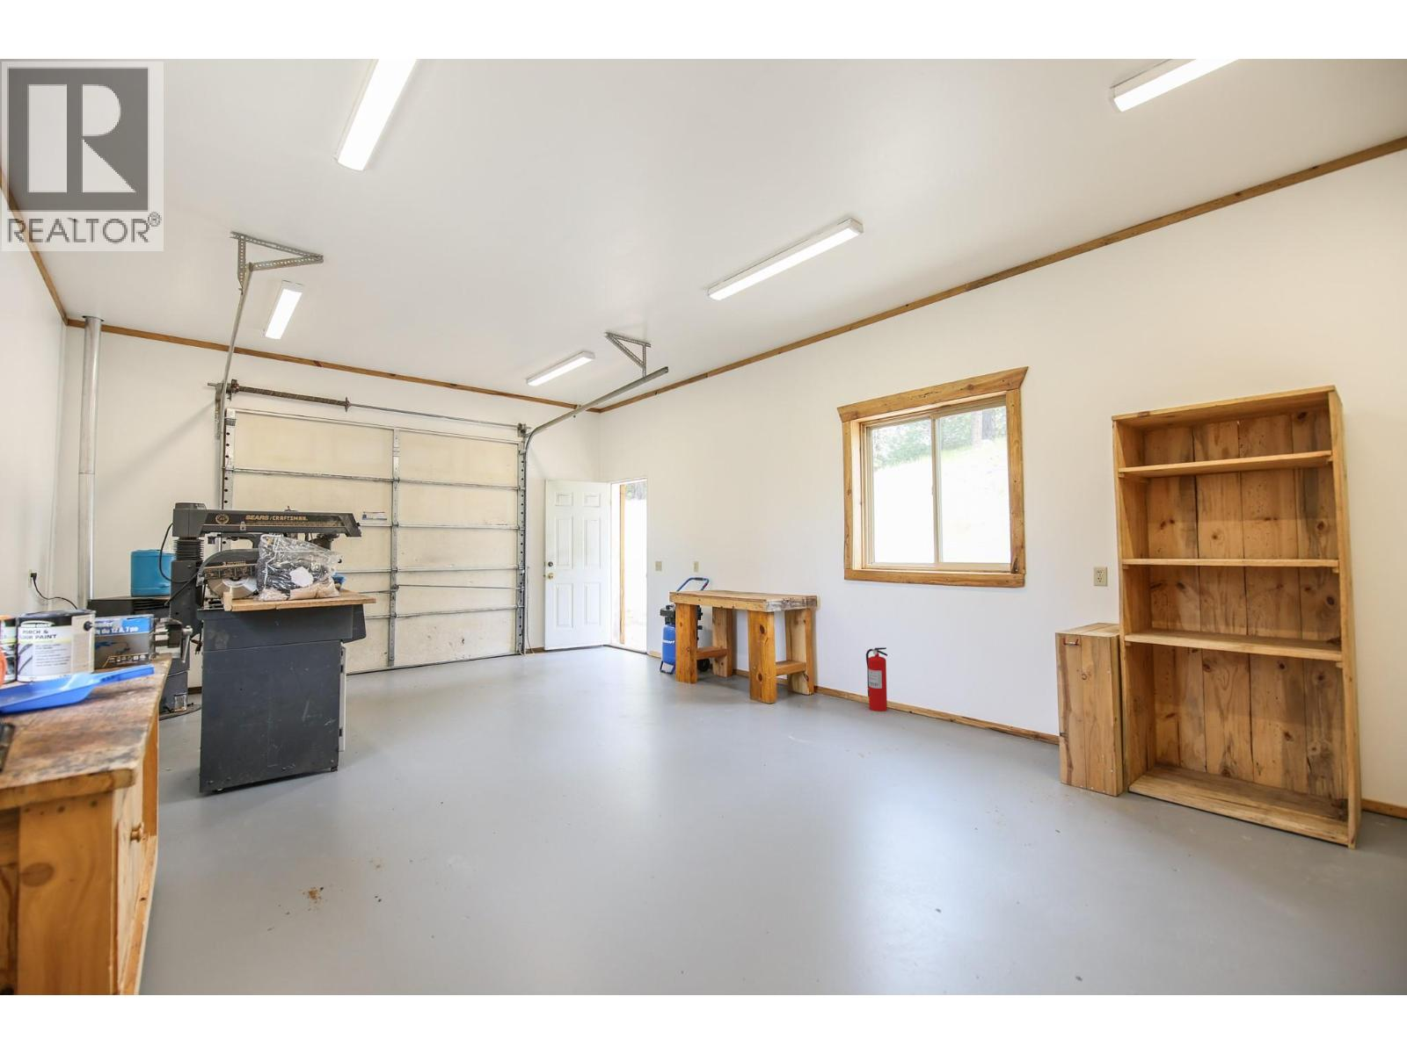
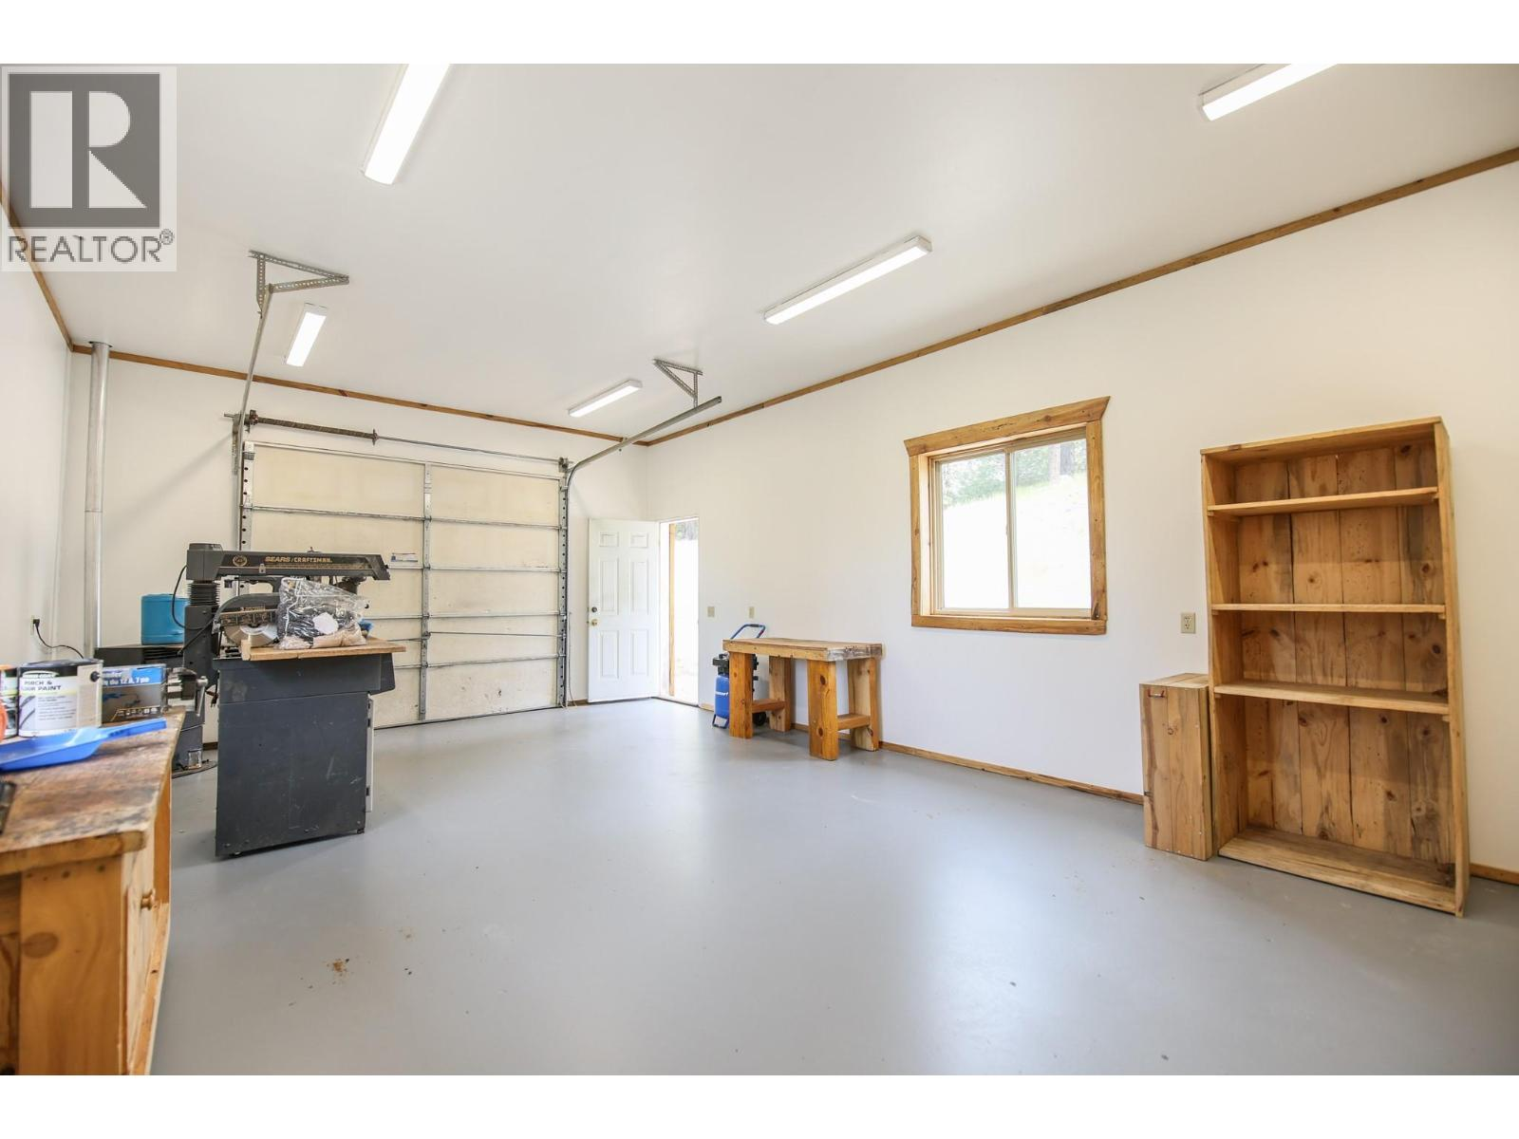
- fire extinguisher [865,647,889,712]
